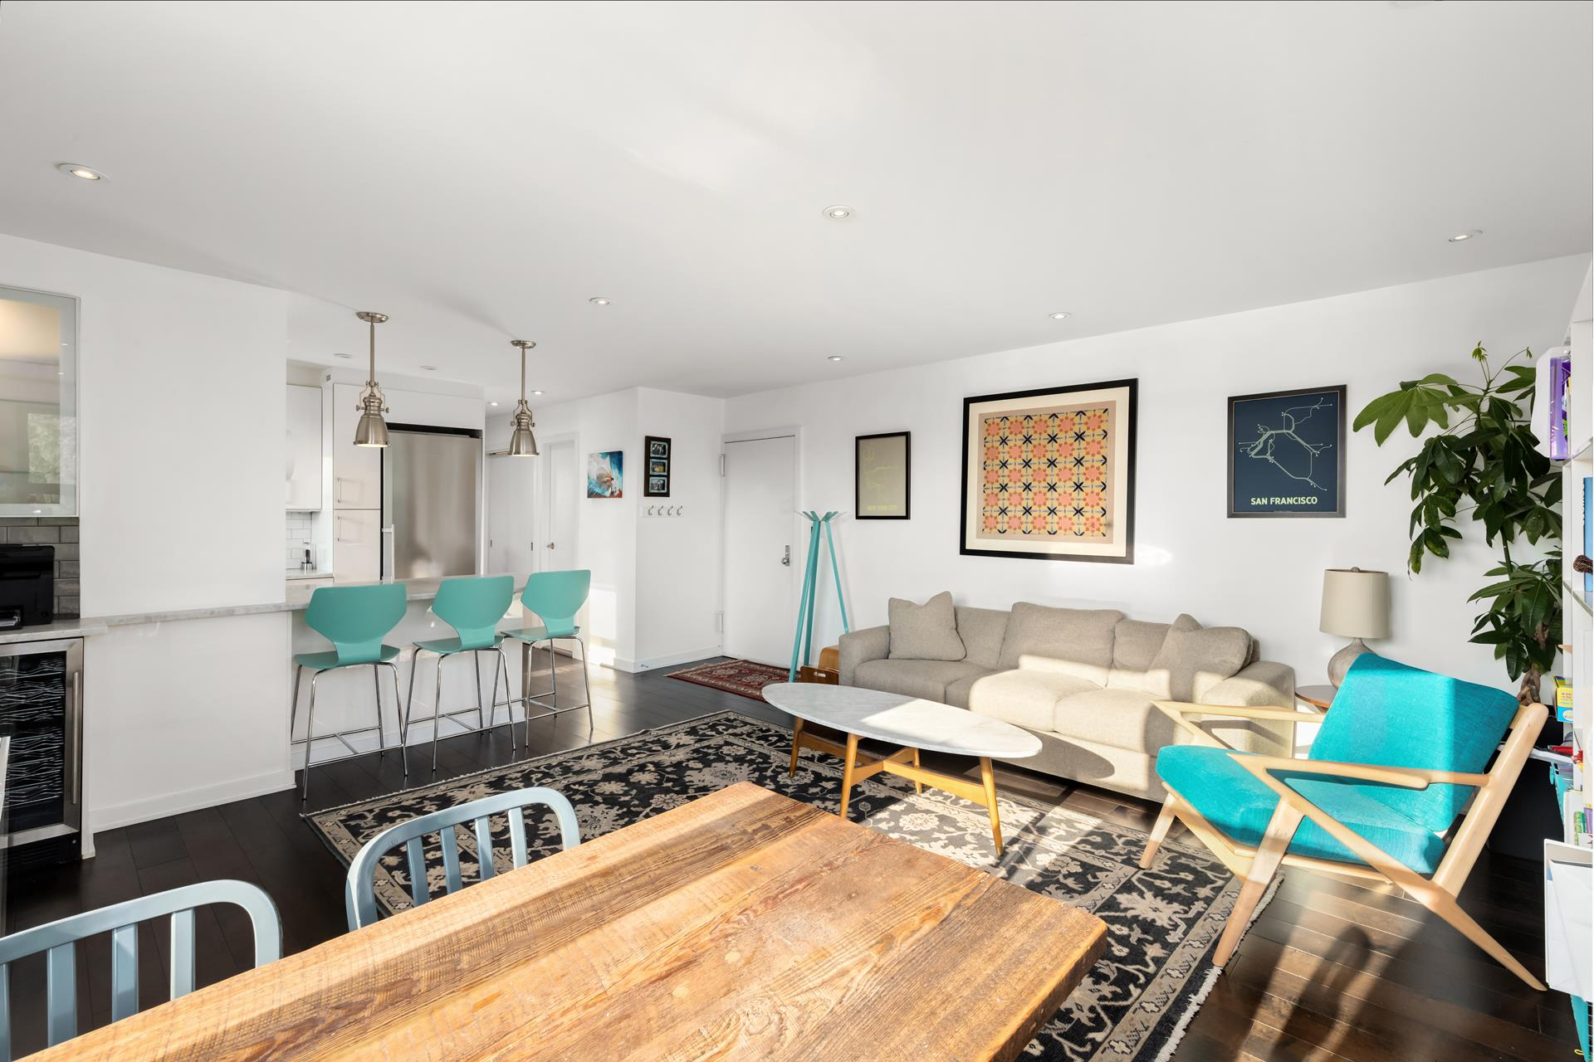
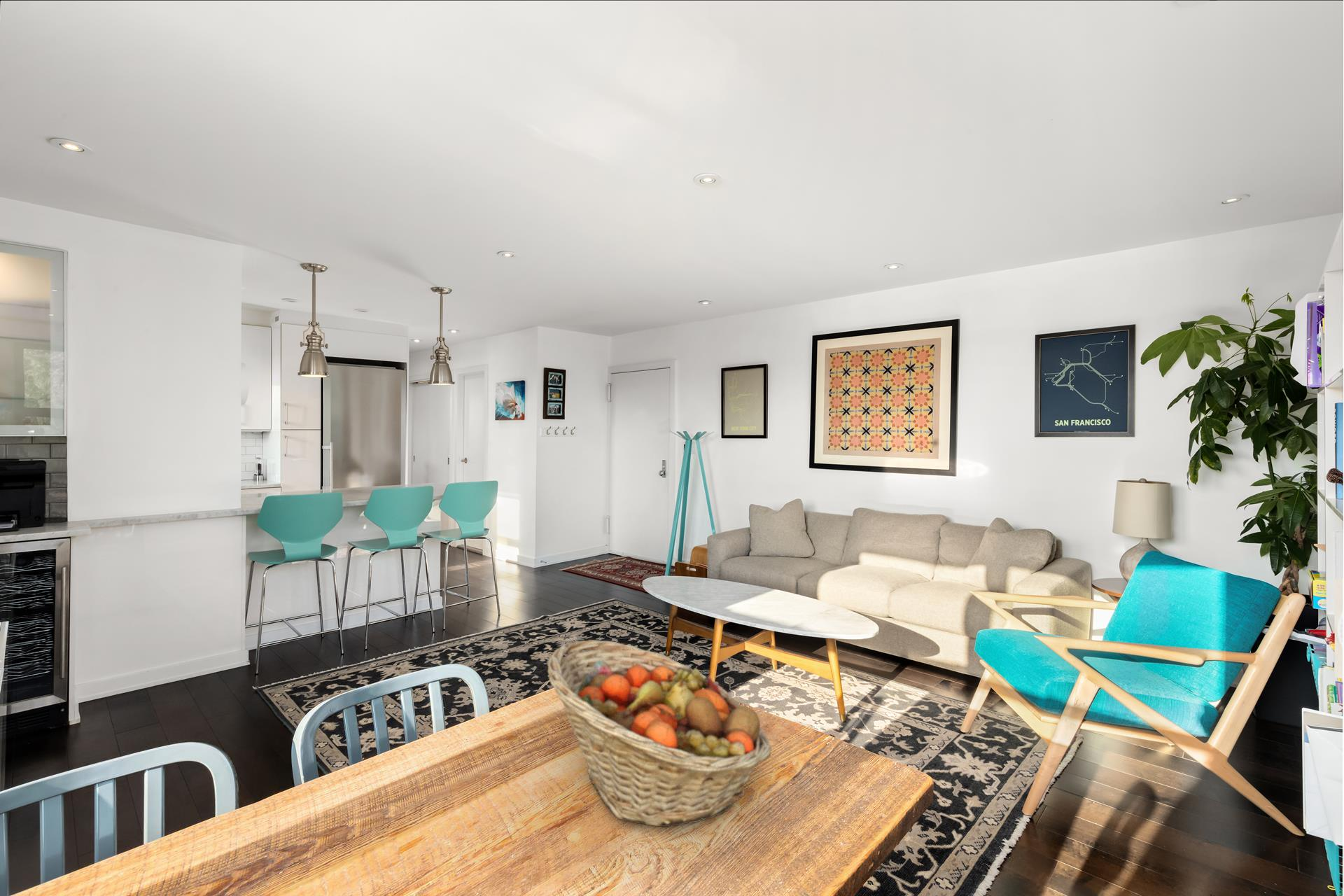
+ fruit basket [546,639,773,827]
